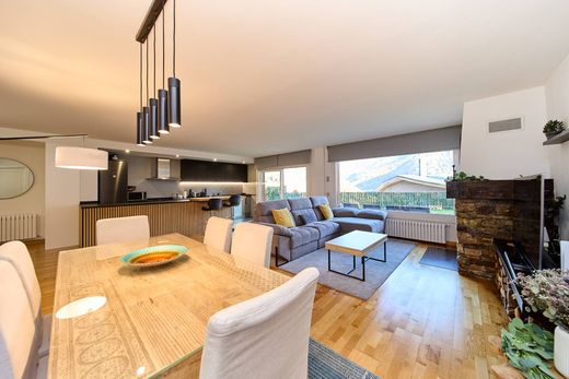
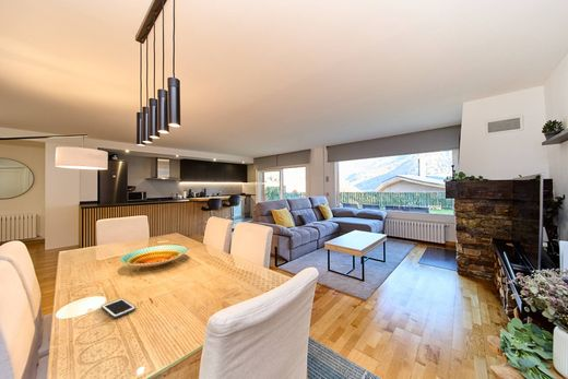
+ cell phone [100,297,137,319]
